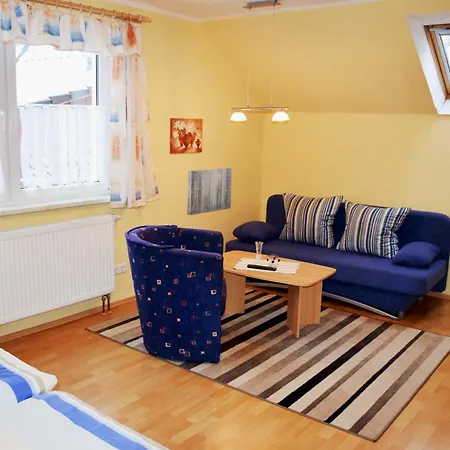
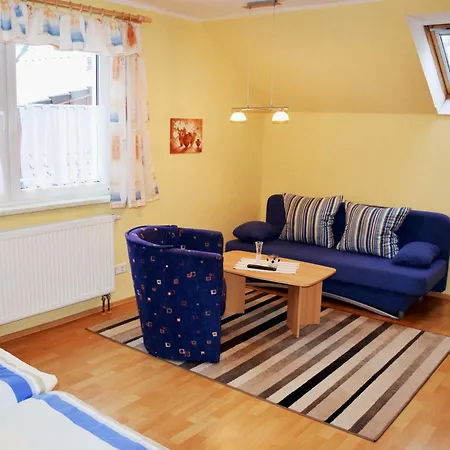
- wall art [186,167,233,216]
